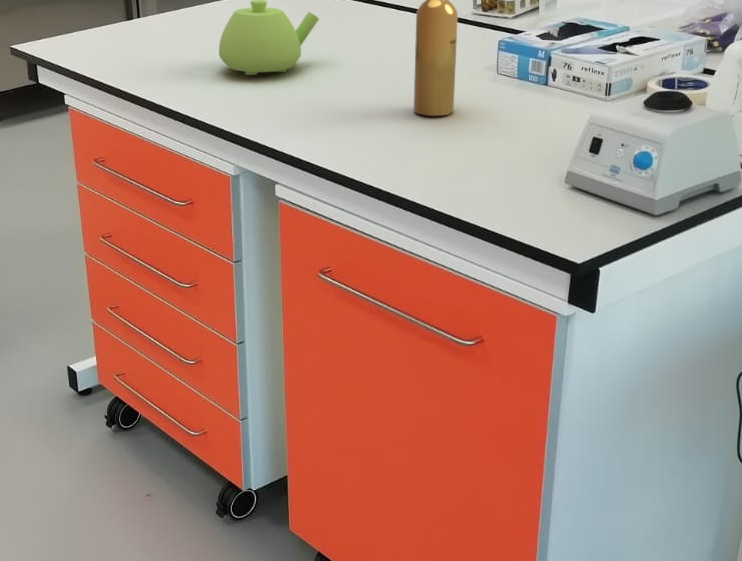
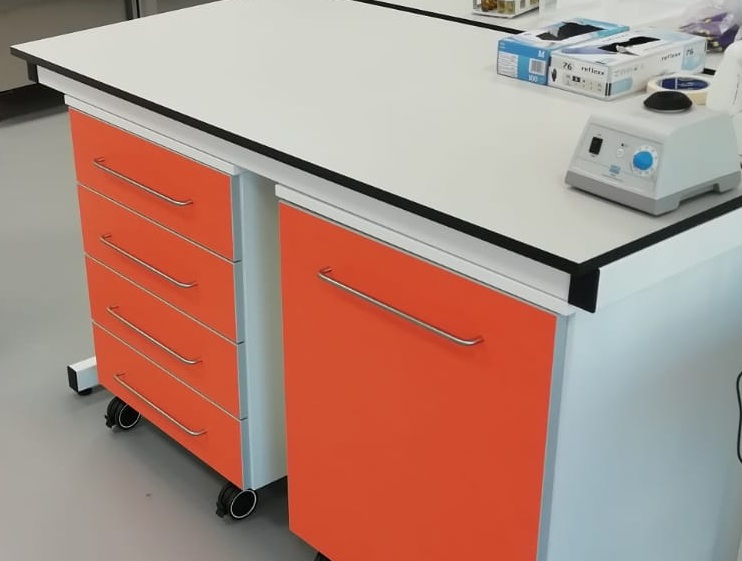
- teapot [218,0,320,76]
- perfume bottle [413,0,459,117]
